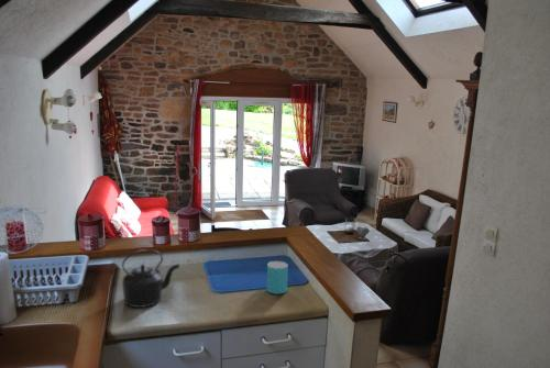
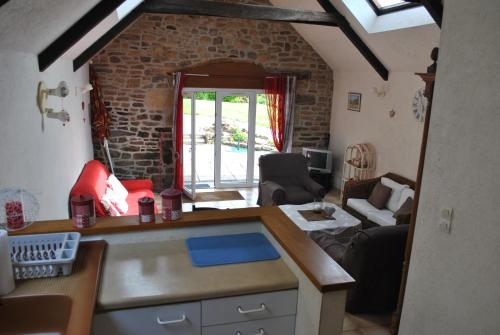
- kettle [121,248,180,309]
- cup [265,260,289,294]
